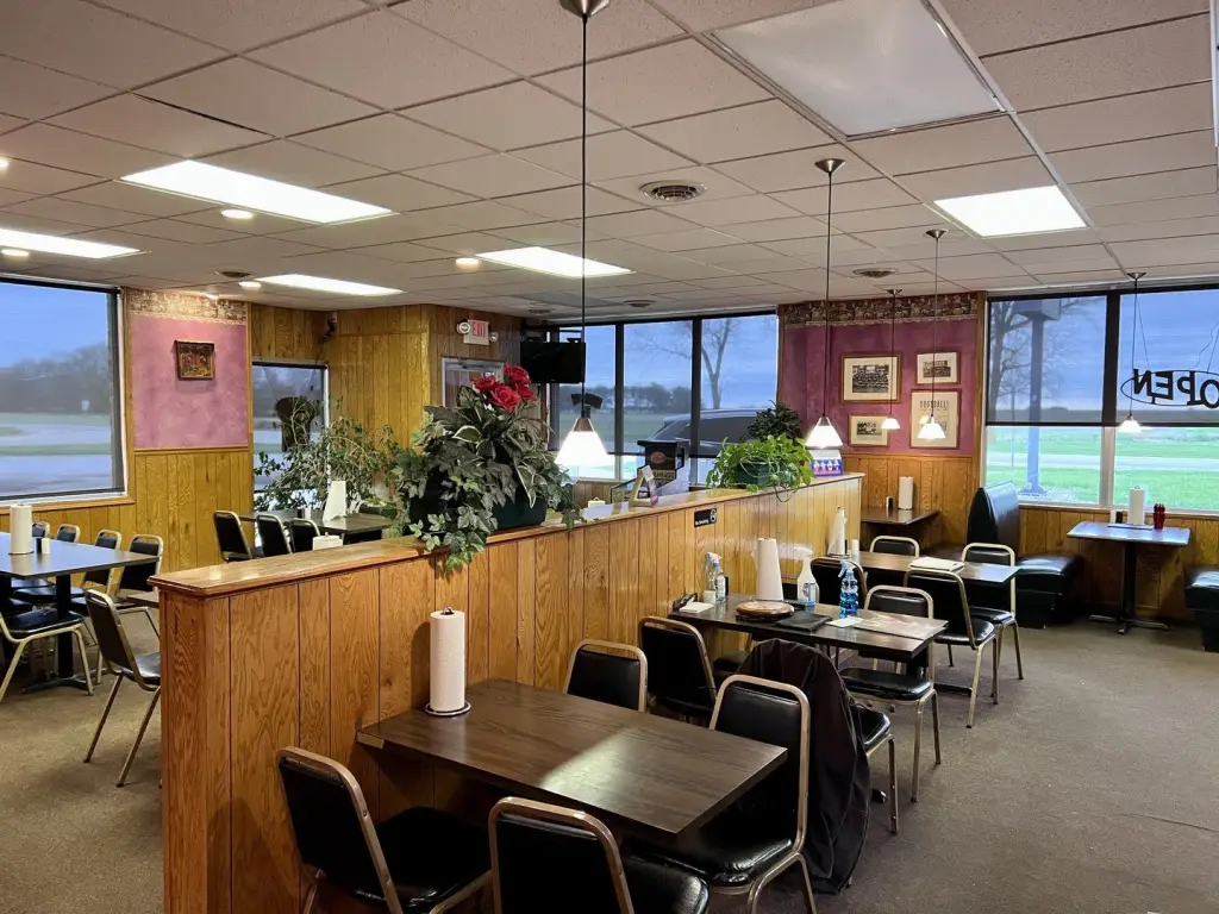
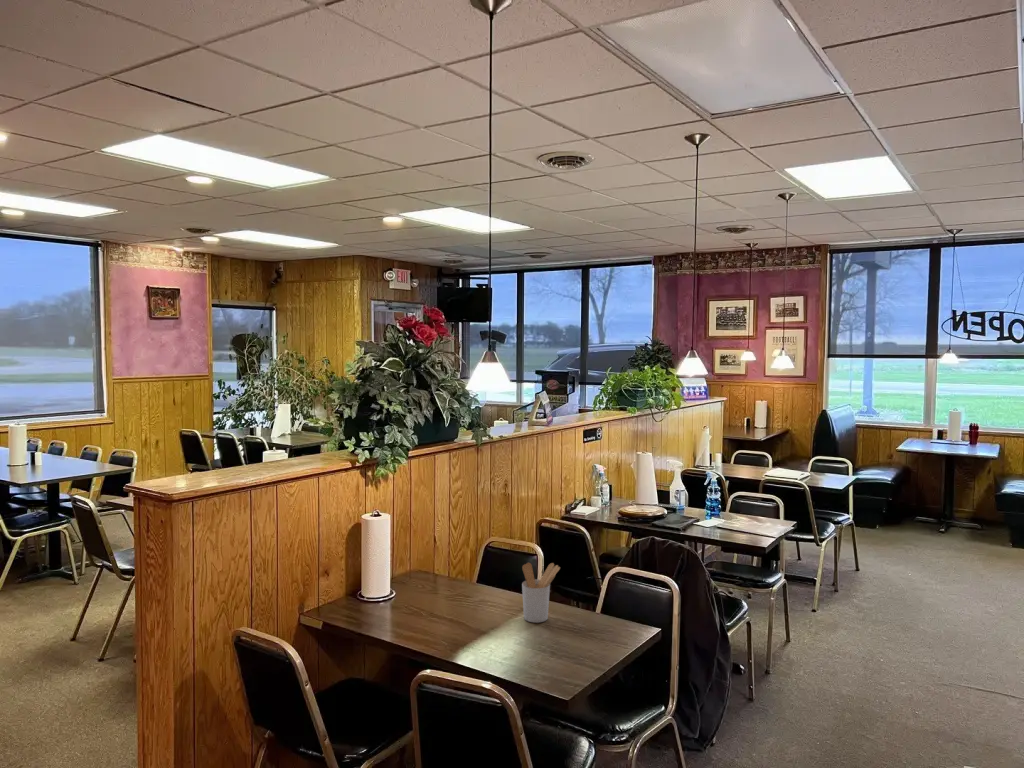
+ utensil holder [521,562,561,624]
